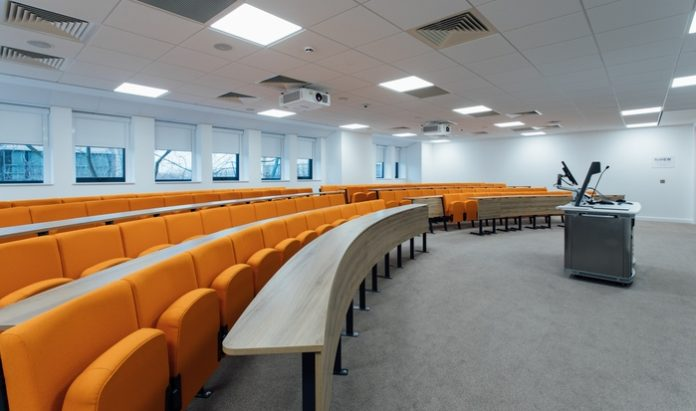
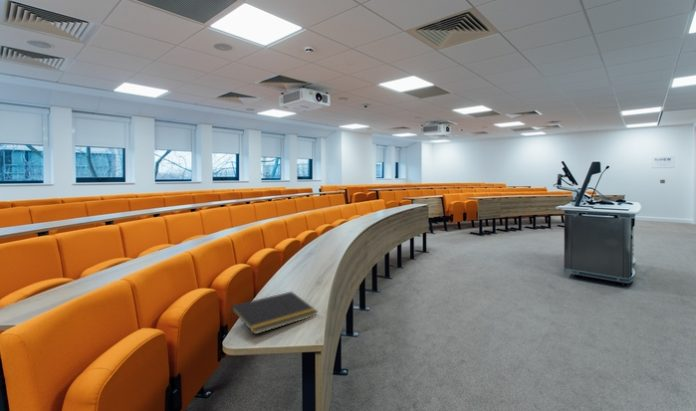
+ notepad [229,291,319,335]
